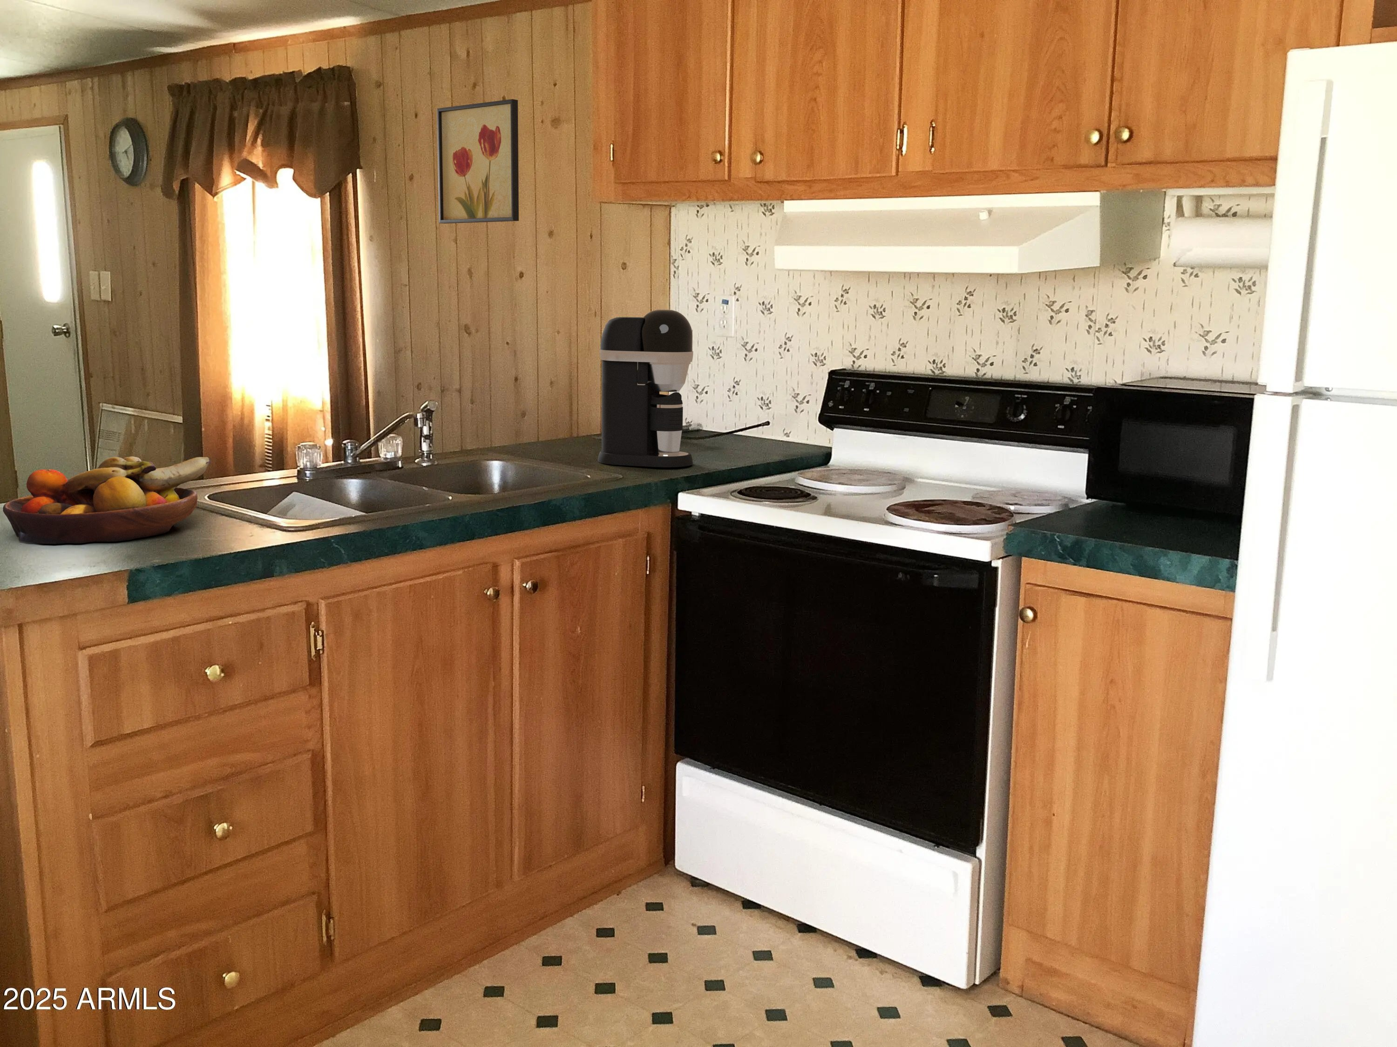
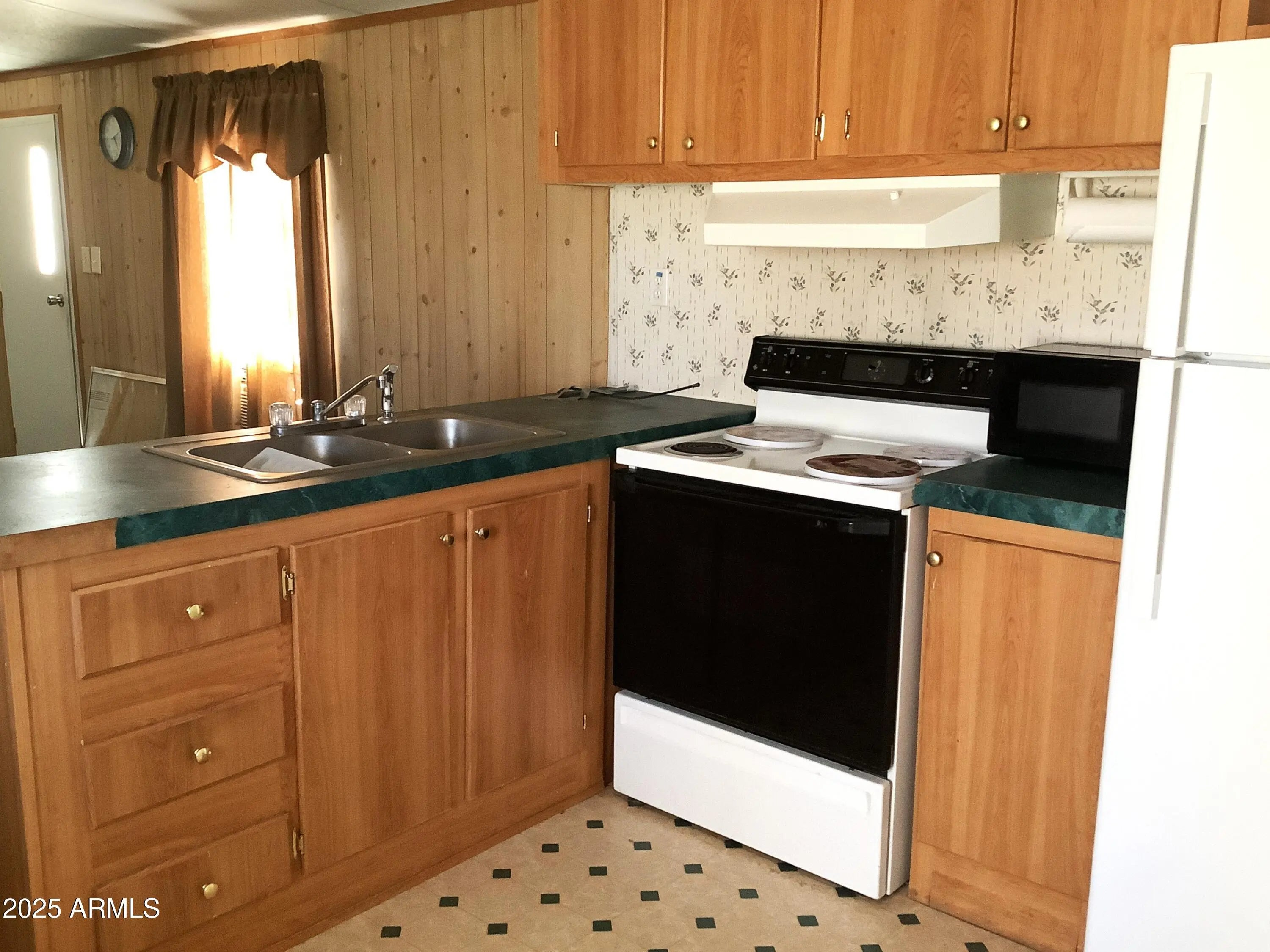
- coffee maker [597,309,694,467]
- fruit bowl [2,456,211,544]
- wall art [437,99,519,224]
